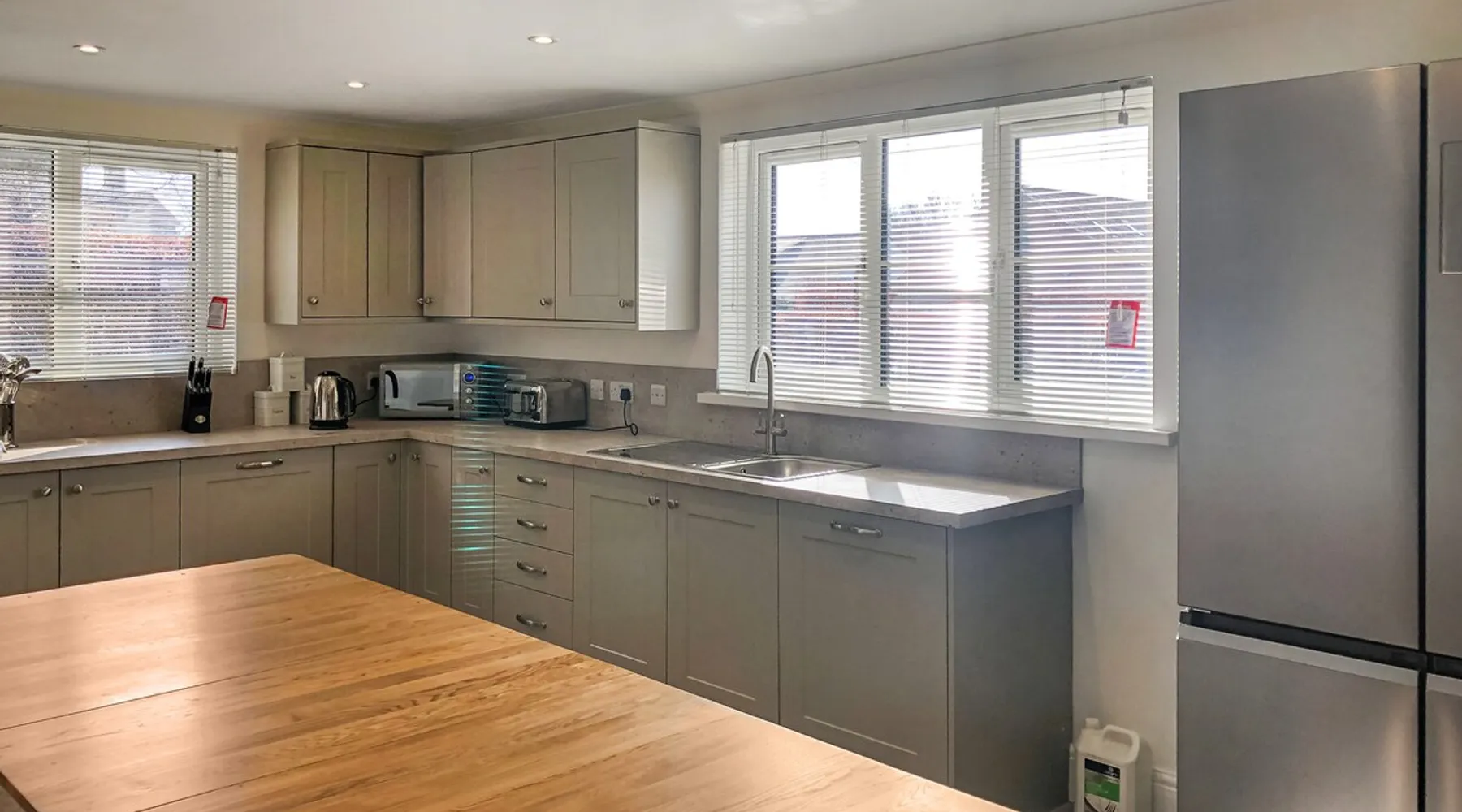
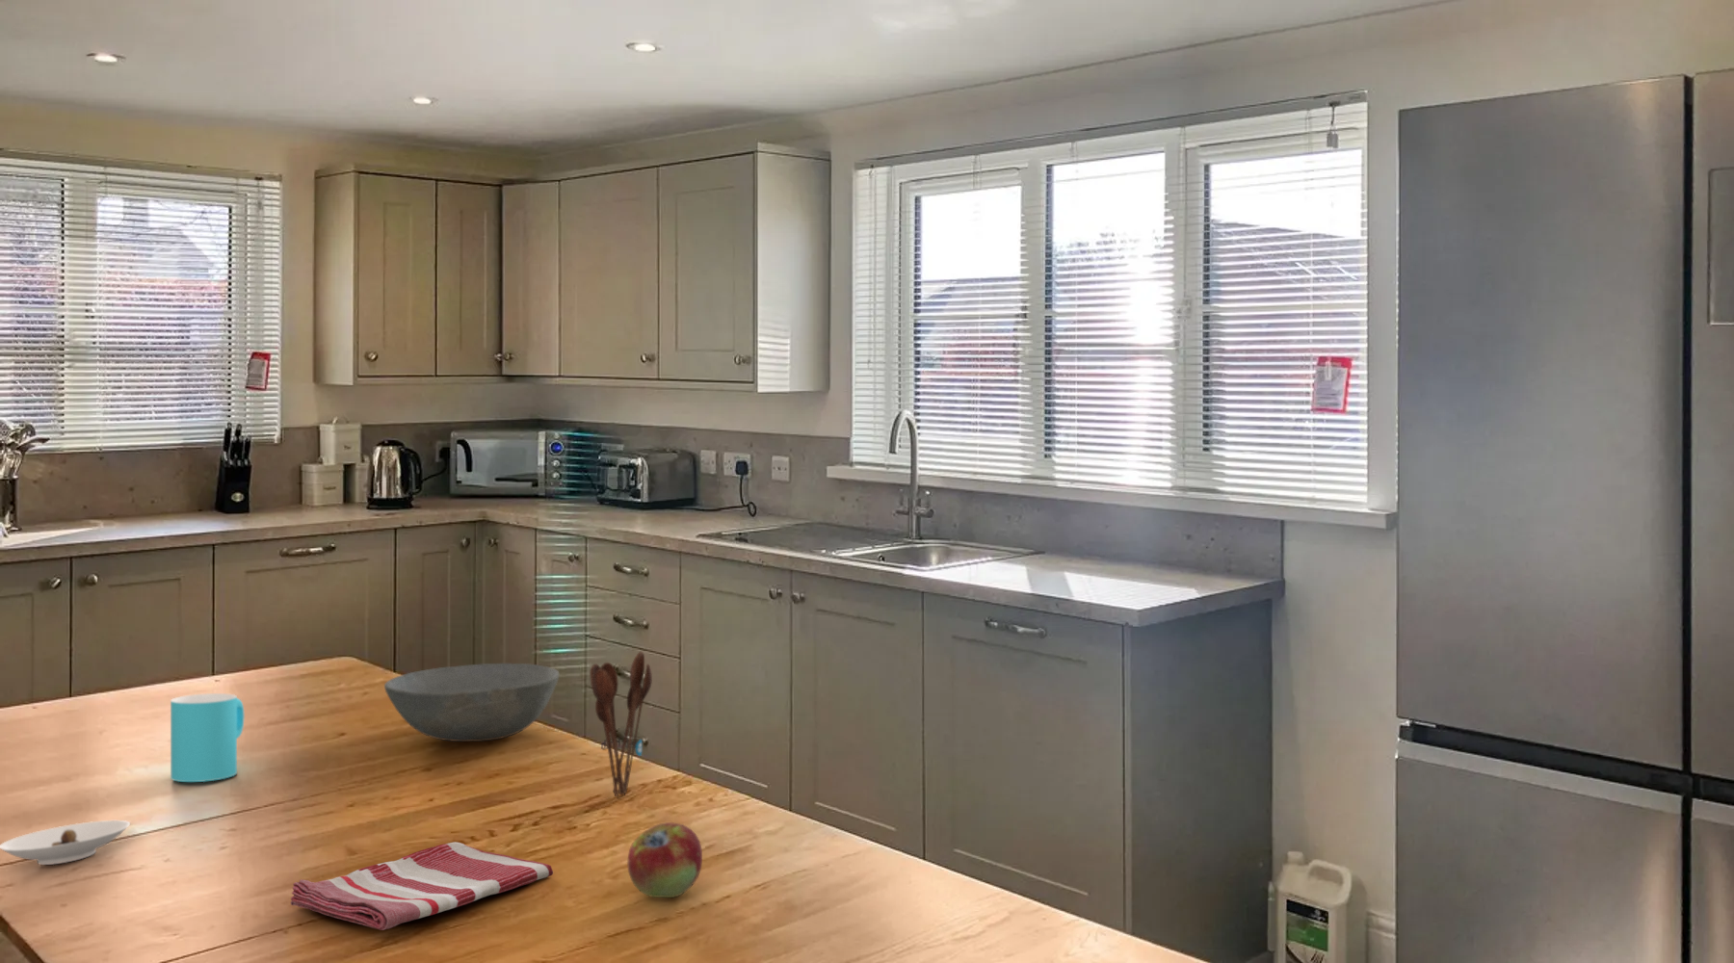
+ bowl [383,663,560,742]
+ cup [170,693,246,783]
+ saucer [0,819,130,866]
+ dish towel [289,842,554,931]
+ fruit [626,822,703,899]
+ utensil holder [588,651,654,797]
